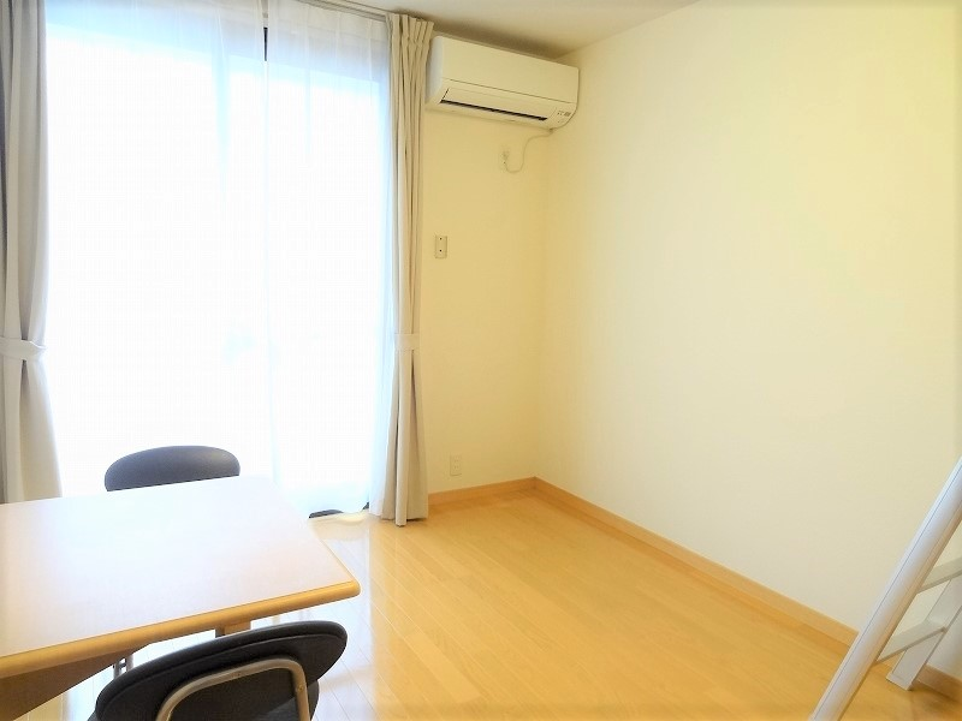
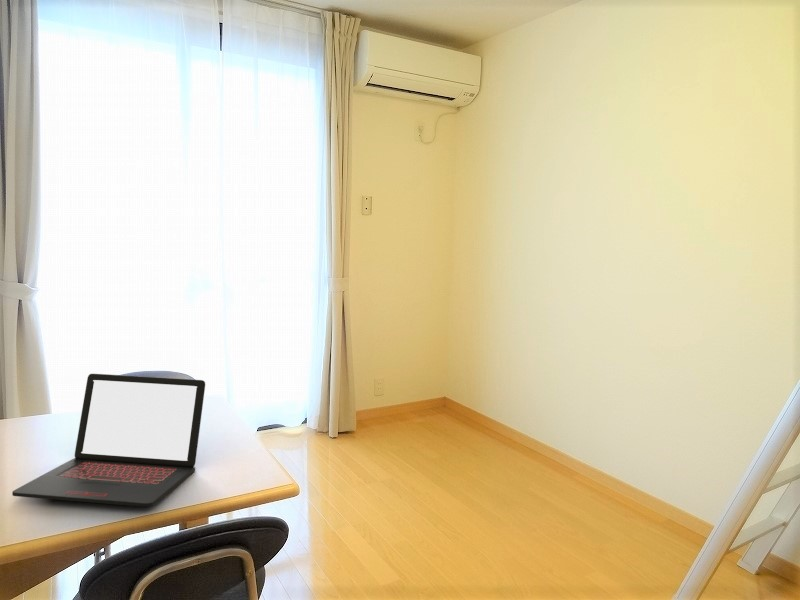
+ laptop [11,373,206,508]
